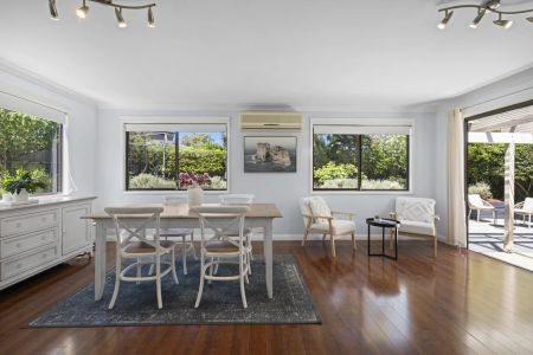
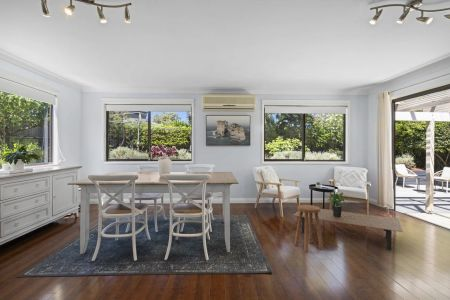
+ stool [293,204,324,253]
+ coffee table [292,208,404,250]
+ potted plant [323,192,349,217]
